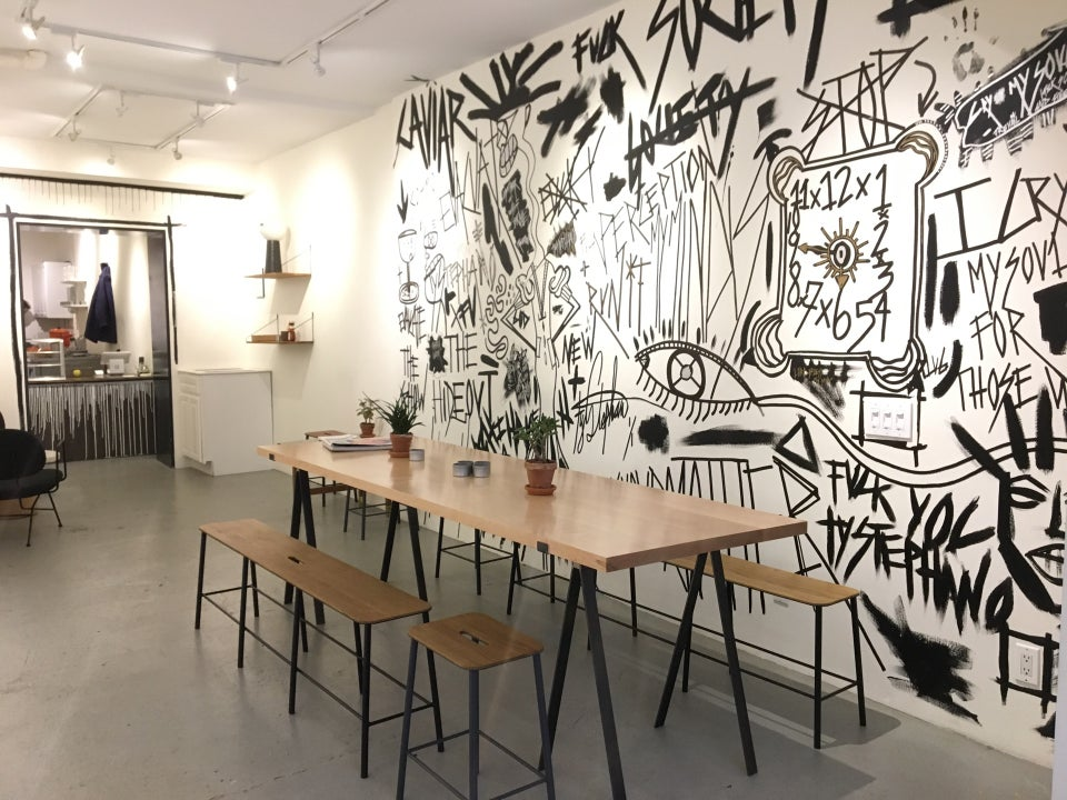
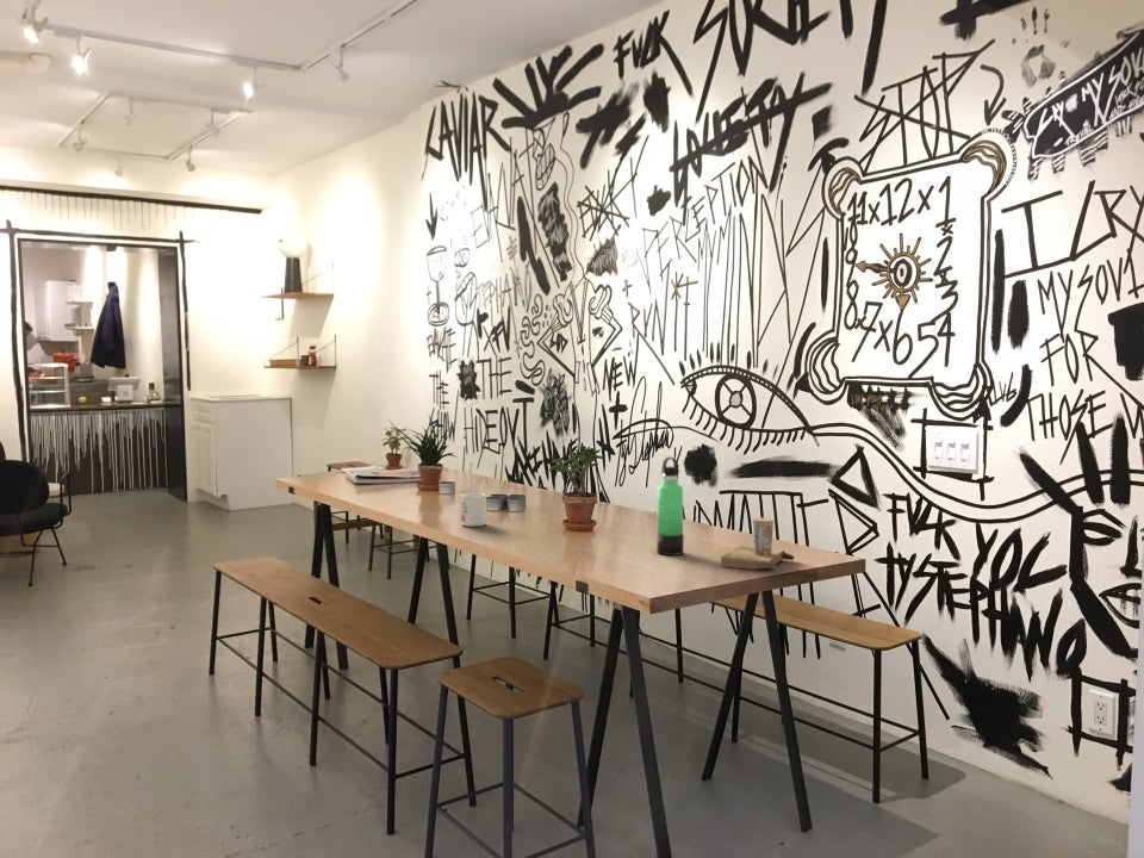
+ mug [460,492,487,528]
+ cup [720,516,795,573]
+ thermos bottle [655,456,685,557]
